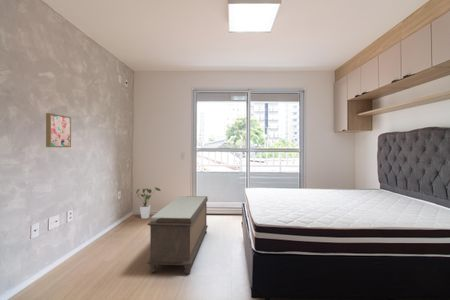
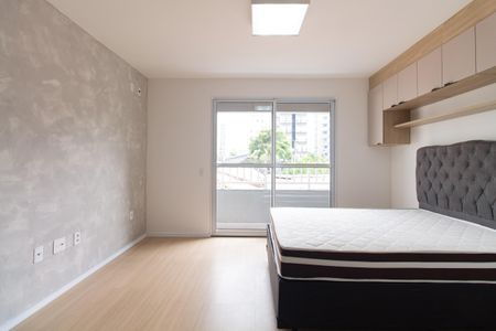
- wall art [45,112,72,148]
- house plant [135,187,162,220]
- bench [146,195,209,275]
